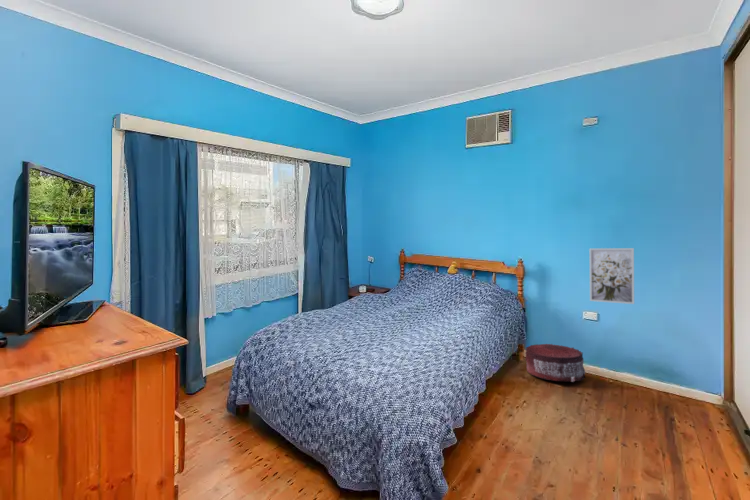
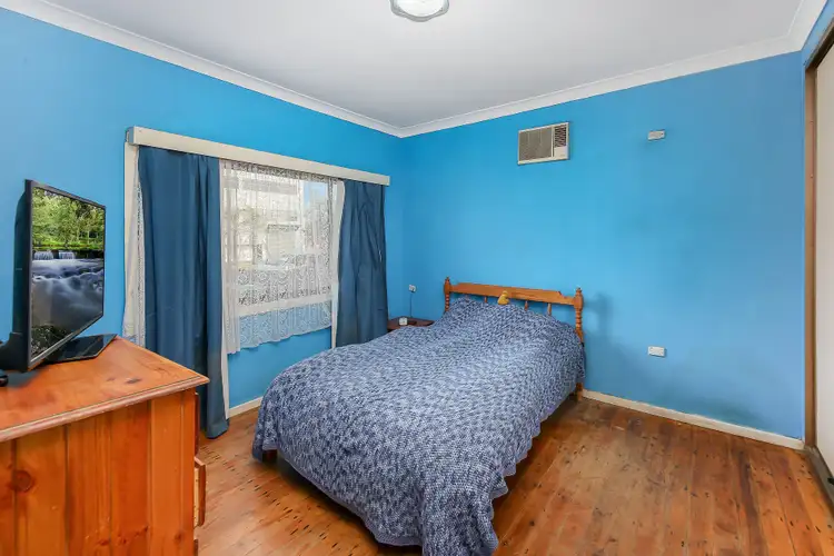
- wall art [588,247,635,305]
- pouf [524,343,587,383]
